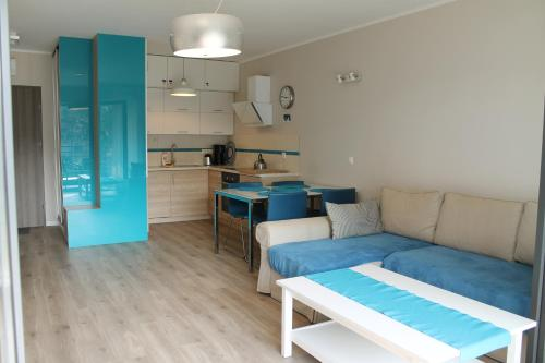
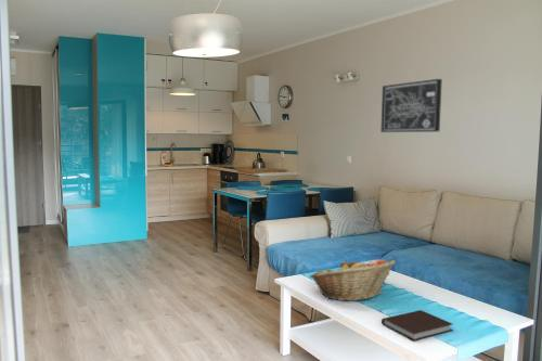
+ notebook [380,309,454,341]
+ fruit basket [309,258,397,301]
+ wall art [379,78,443,133]
